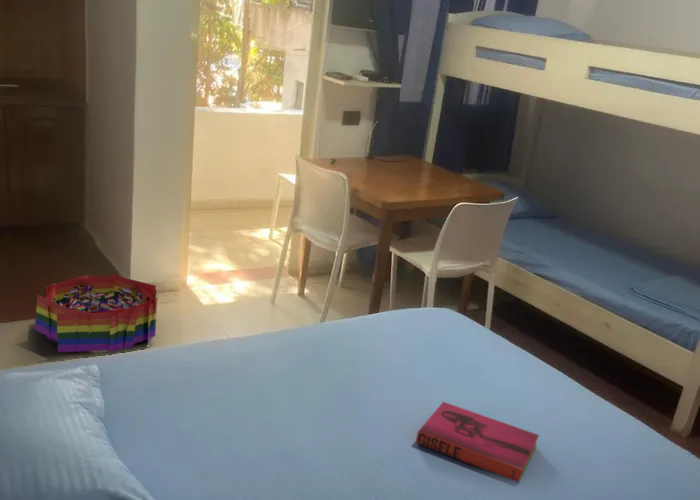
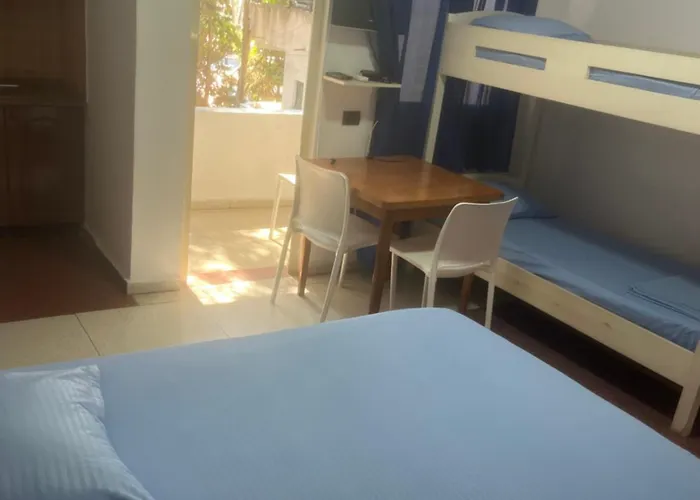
- hardback book [415,401,540,483]
- storage bin [34,273,158,353]
